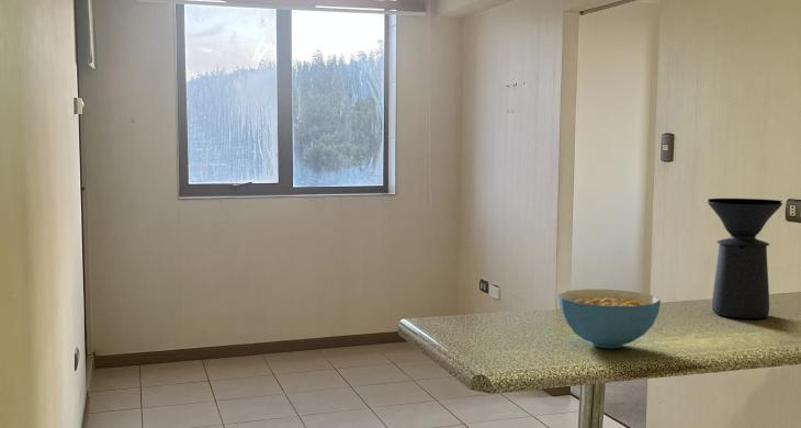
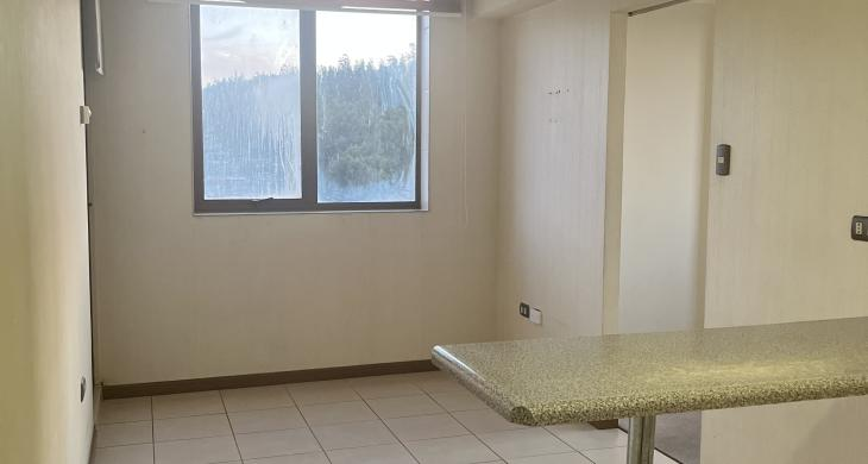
- coffee maker [707,198,783,319]
- cereal bowl [557,288,662,349]
